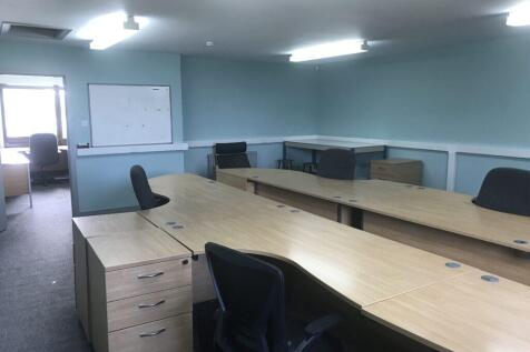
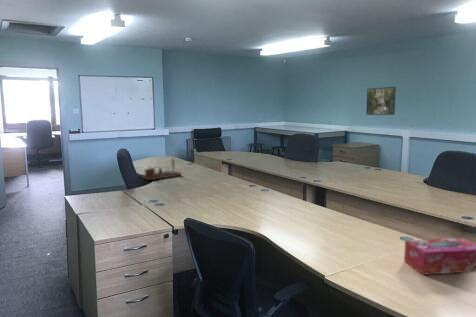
+ tissue box [403,237,476,276]
+ desk organizer [141,157,182,181]
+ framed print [365,86,397,116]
